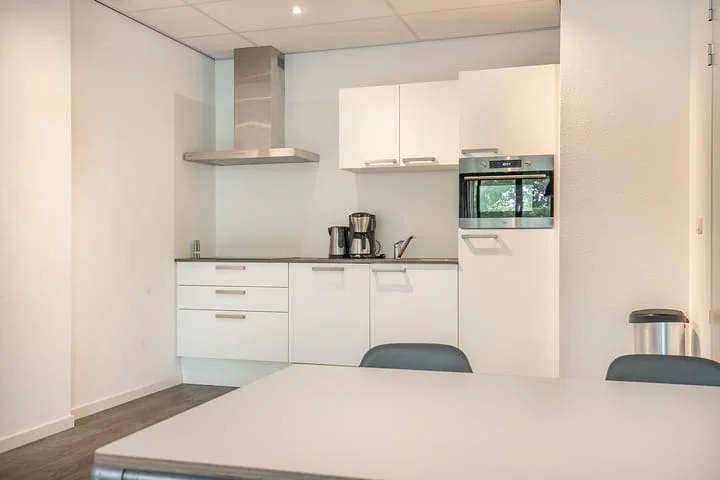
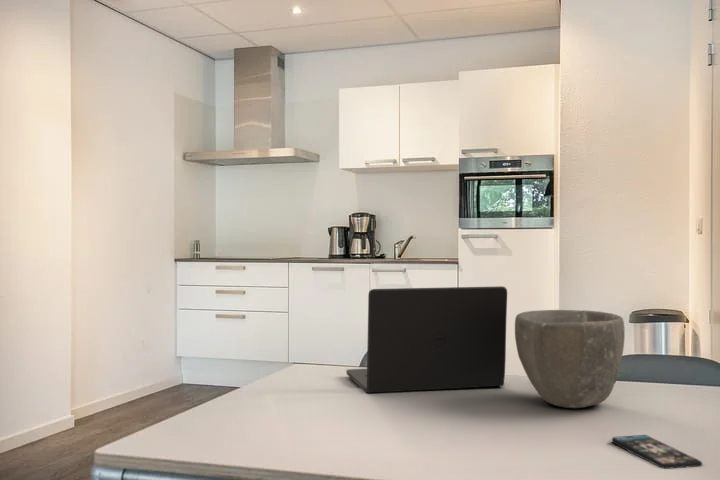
+ laptop [345,285,508,394]
+ bowl [514,309,626,409]
+ smartphone [611,434,703,470]
